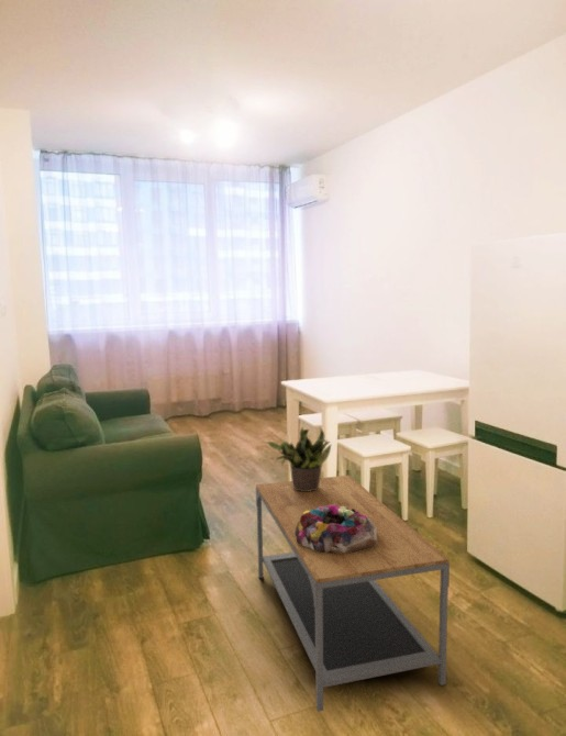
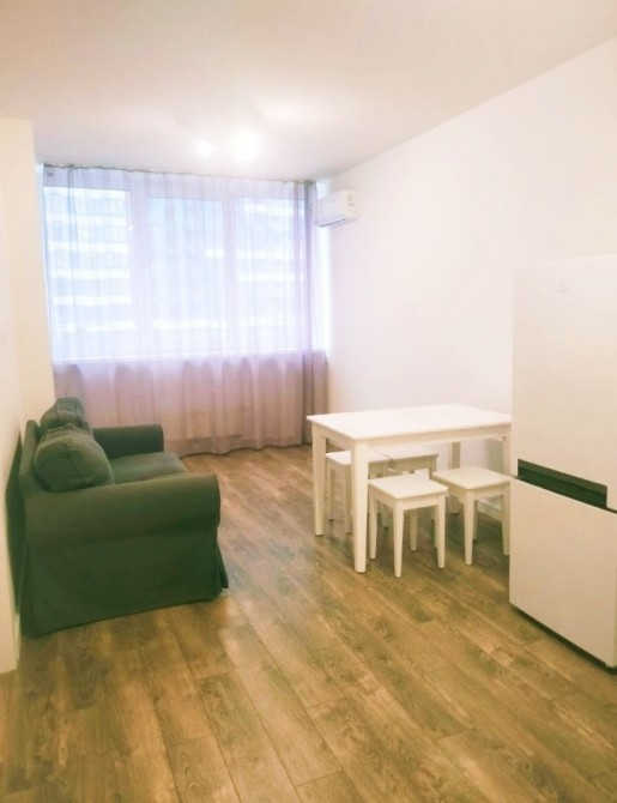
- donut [295,505,377,553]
- coffee table [255,475,451,713]
- potted plant [265,426,333,491]
